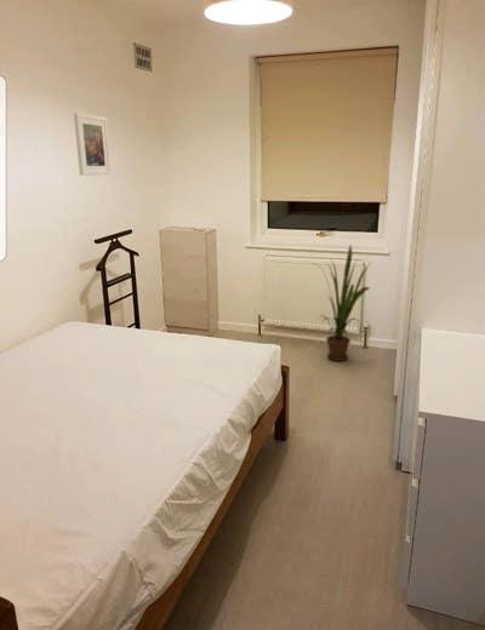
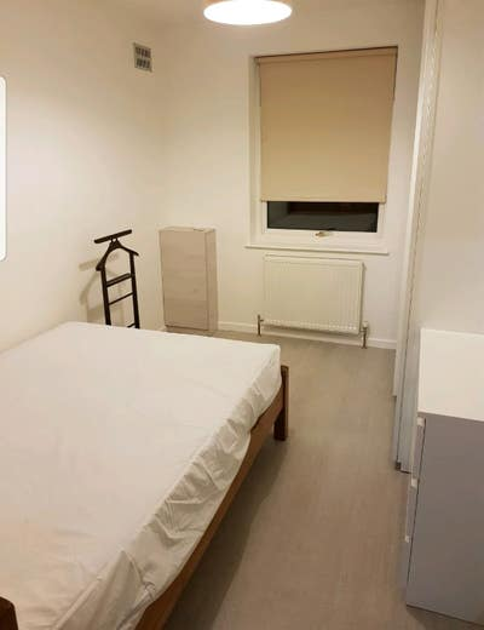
- house plant [312,244,375,362]
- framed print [73,111,113,177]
